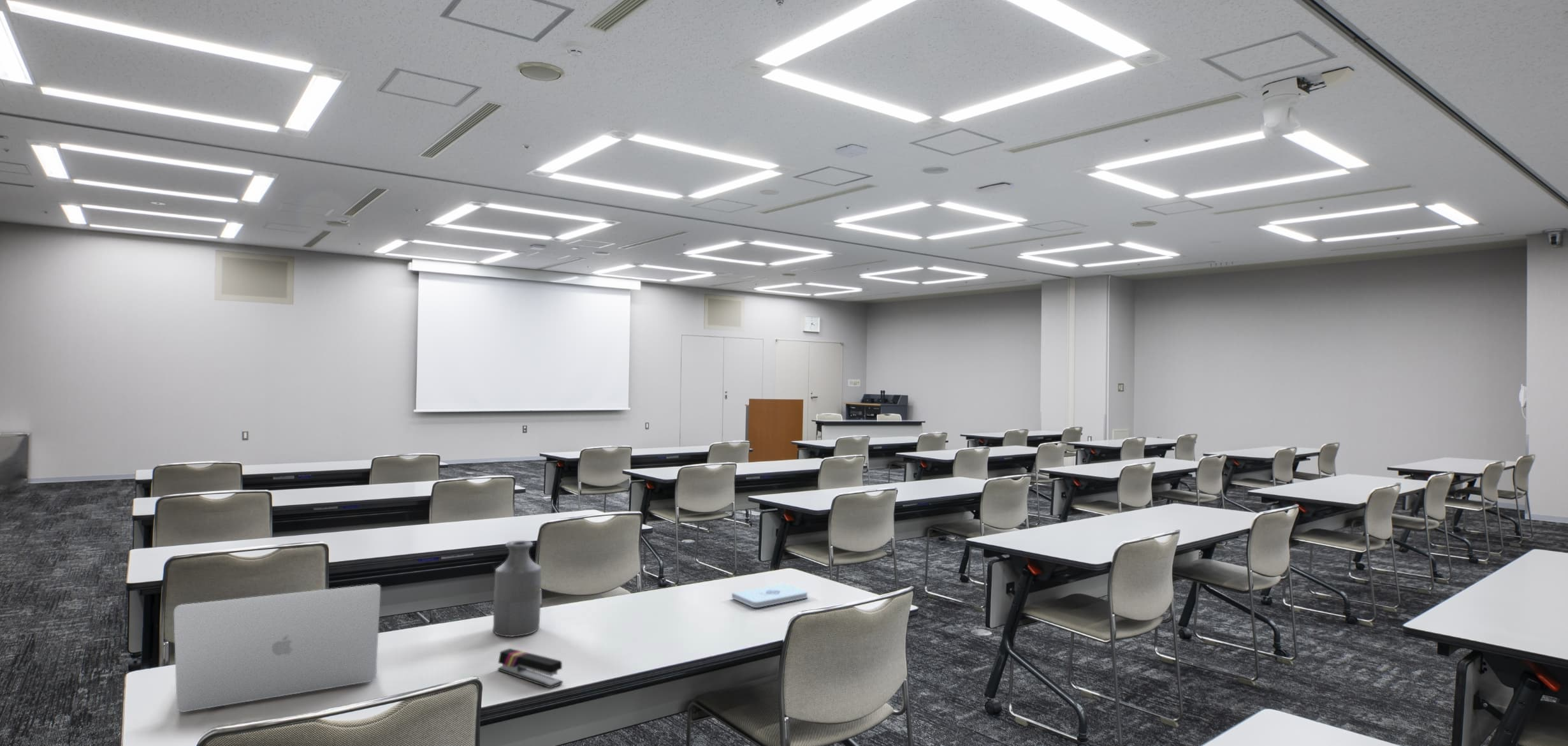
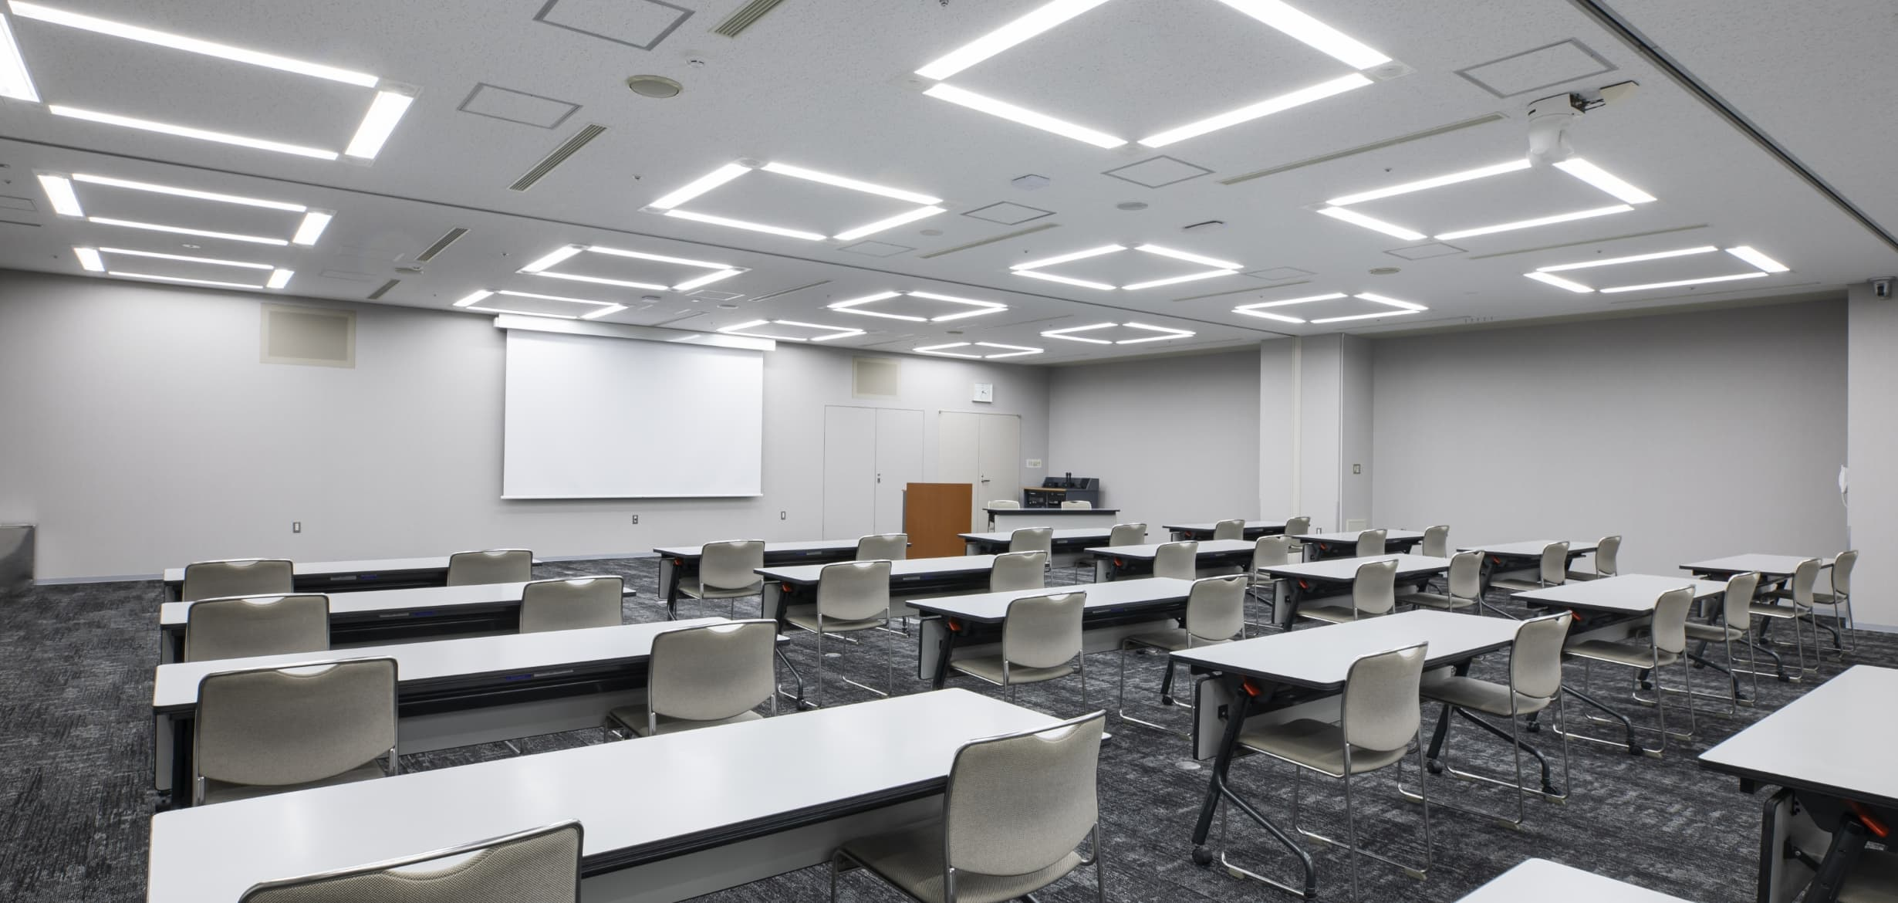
- laptop [173,584,381,713]
- notepad [731,583,809,608]
- stapler [497,648,563,689]
- bottle [492,540,542,638]
